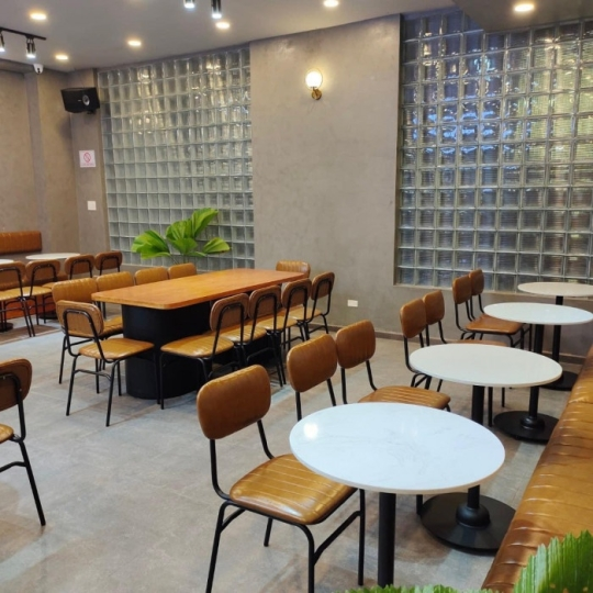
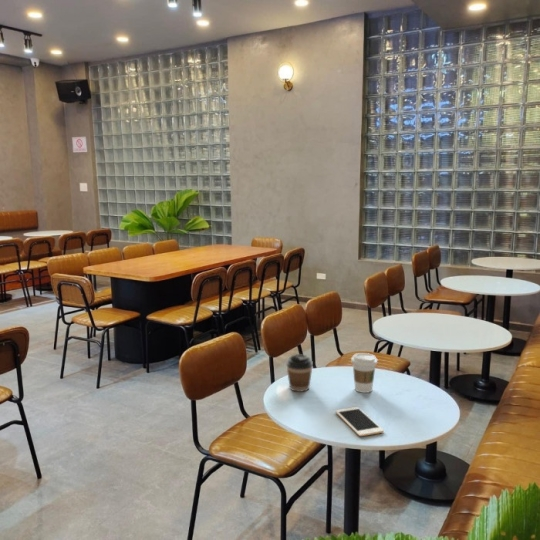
+ coffee cup [350,352,379,394]
+ coffee cup [285,353,314,393]
+ cell phone [335,406,385,437]
